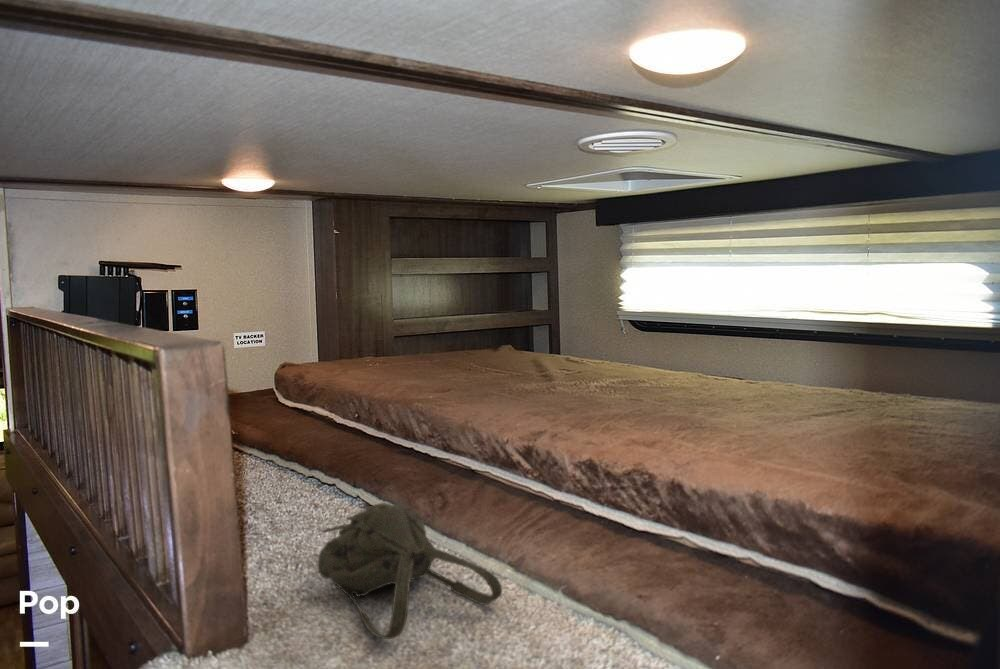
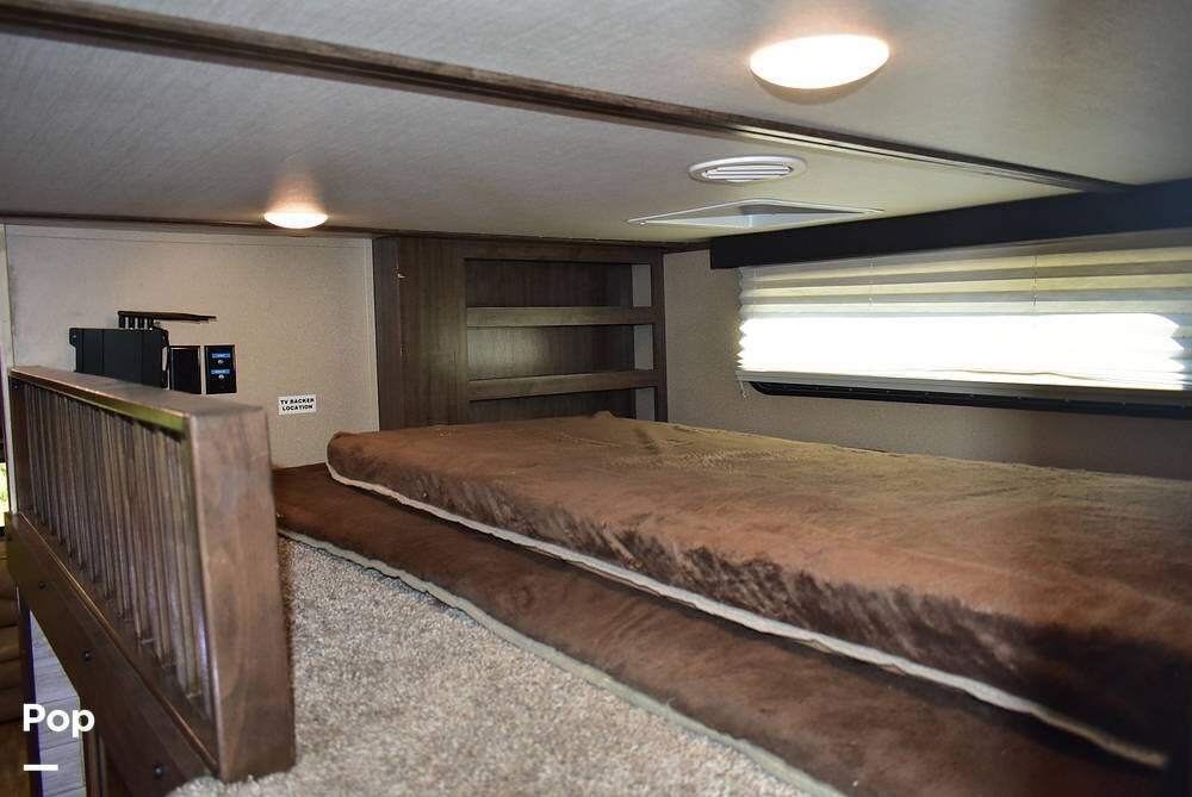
- backpack [316,502,503,640]
